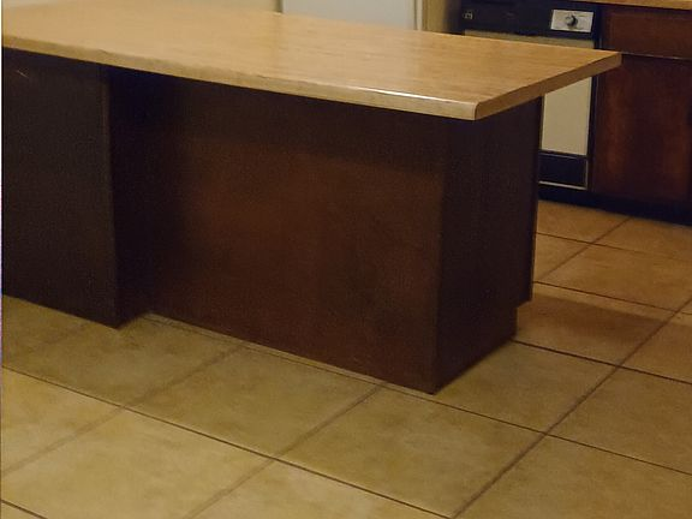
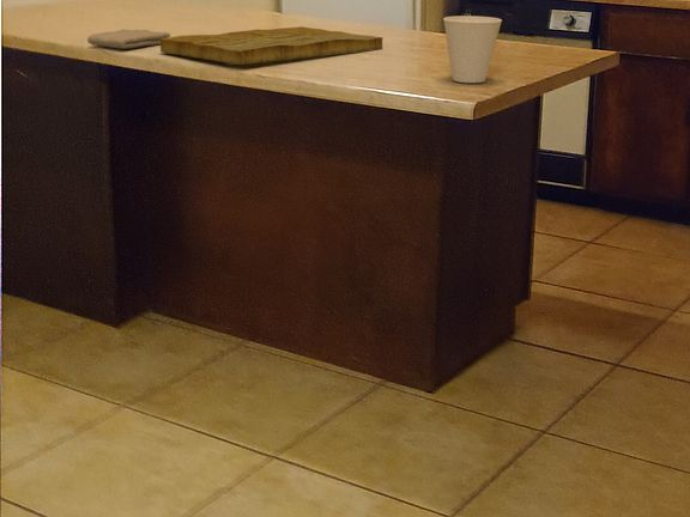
+ washcloth [86,29,171,50]
+ cup [442,14,503,84]
+ cutting board [159,25,383,66]
